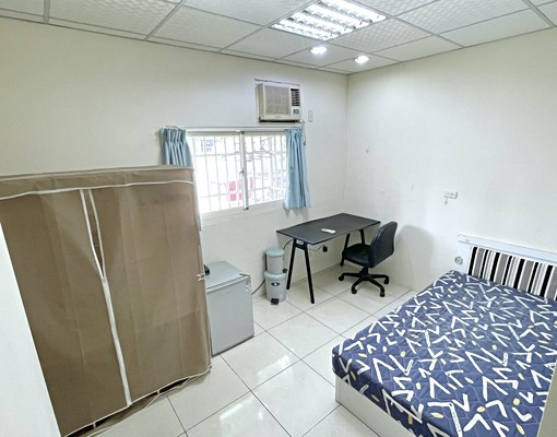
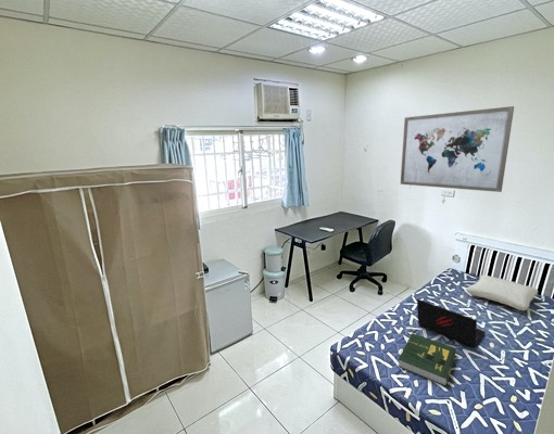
+ pillow [465,273,539,311]
+ book [396,332,457,387]
+ wall art [400,105,515,193]
+ laptop [416,298,487,348]
